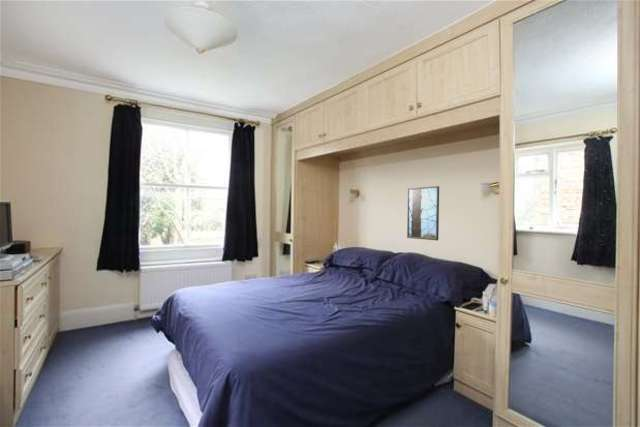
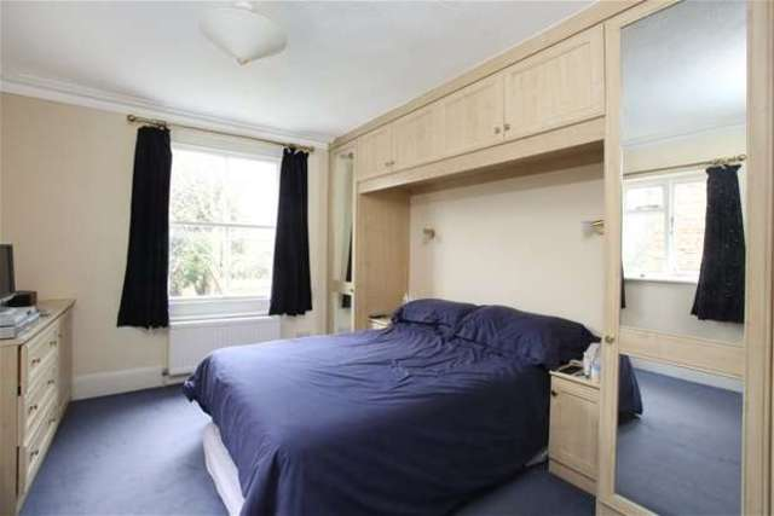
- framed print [406,185,440,241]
